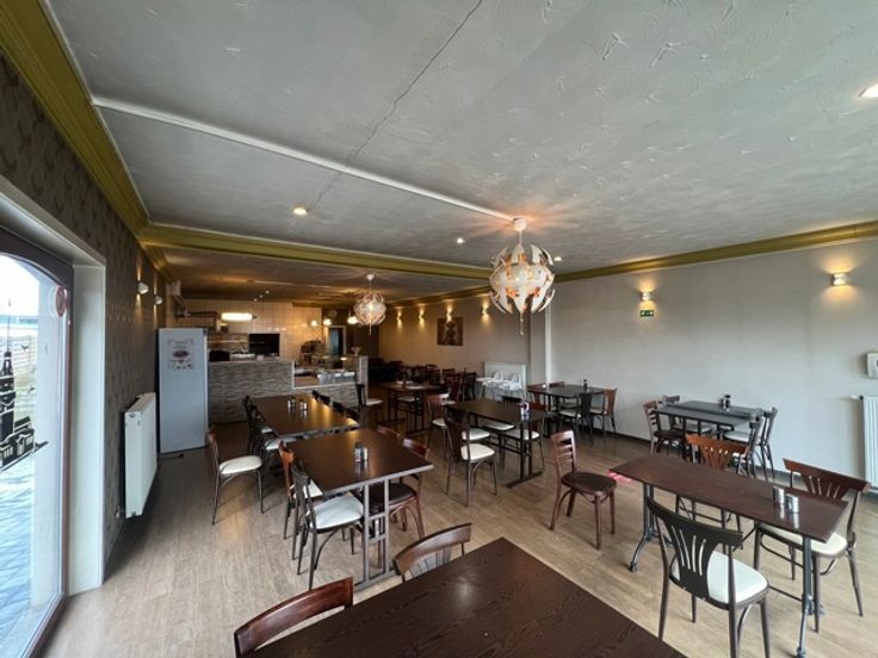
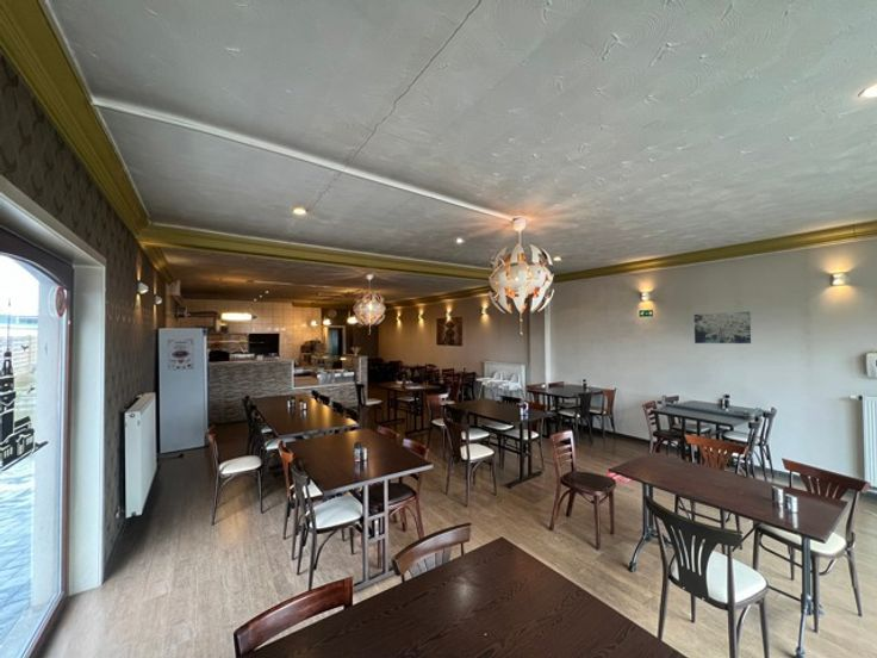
+ wall art [692,311,752,344]
